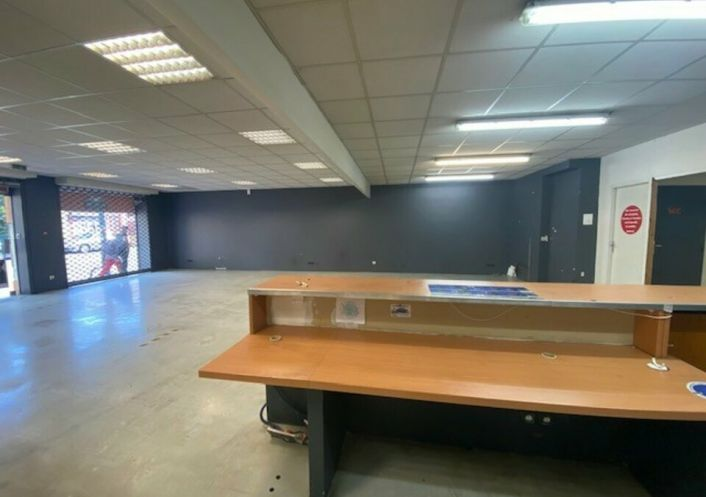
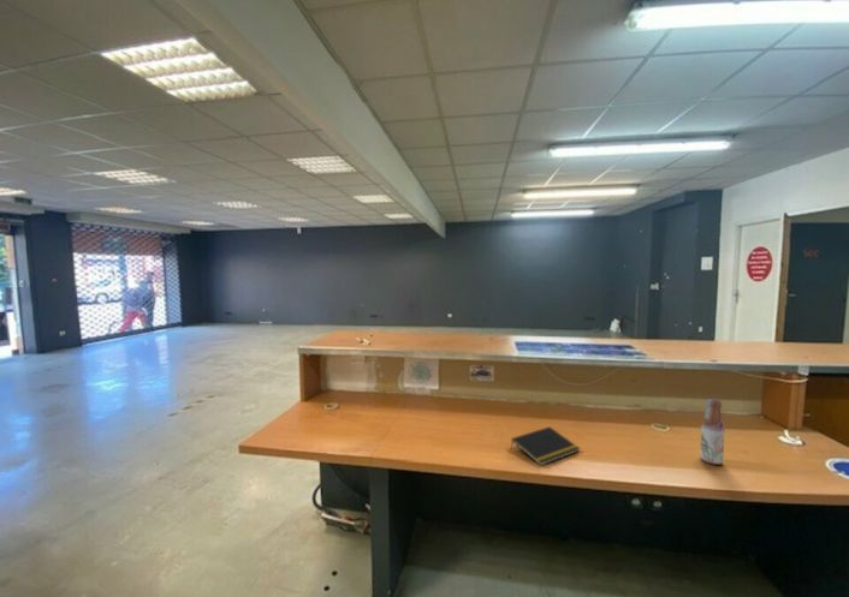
+ notepad [510,425,581,467]
+ bottle [699,398,725,466]
